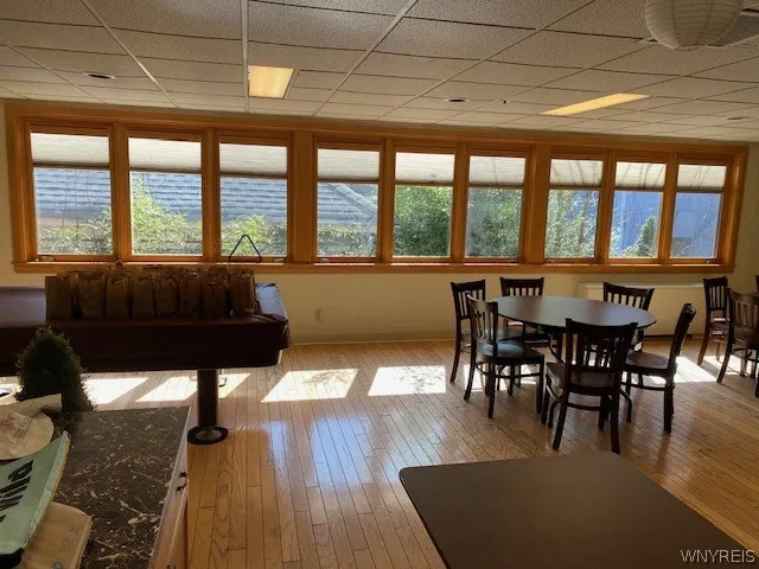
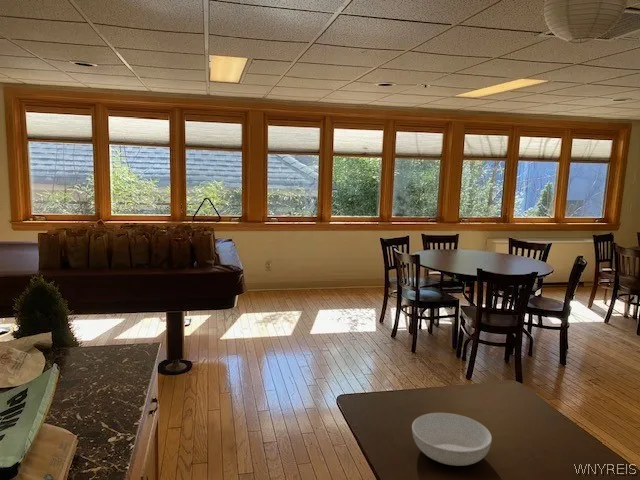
+ serving bowl [411,412,493,467]
